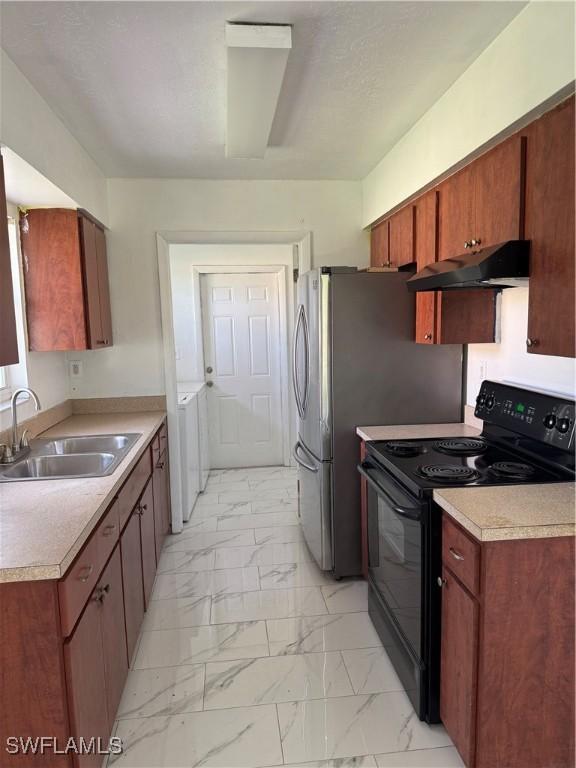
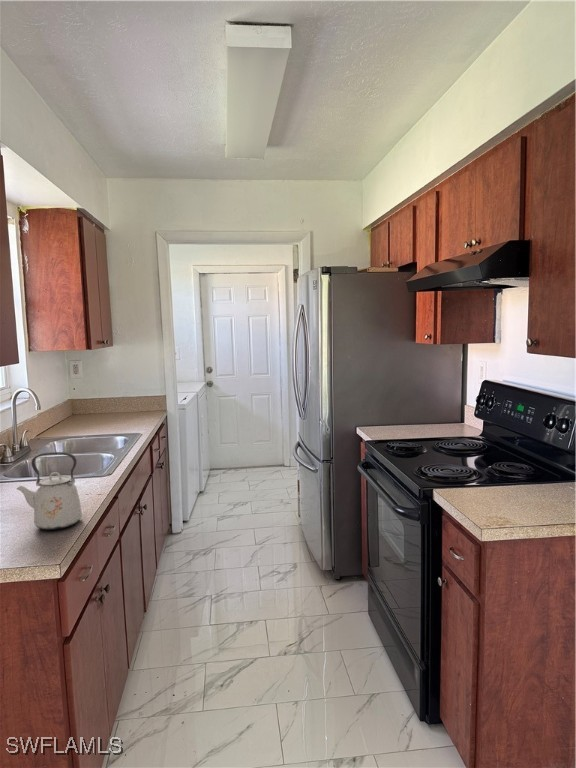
+ kettle [15,451,83,531]
